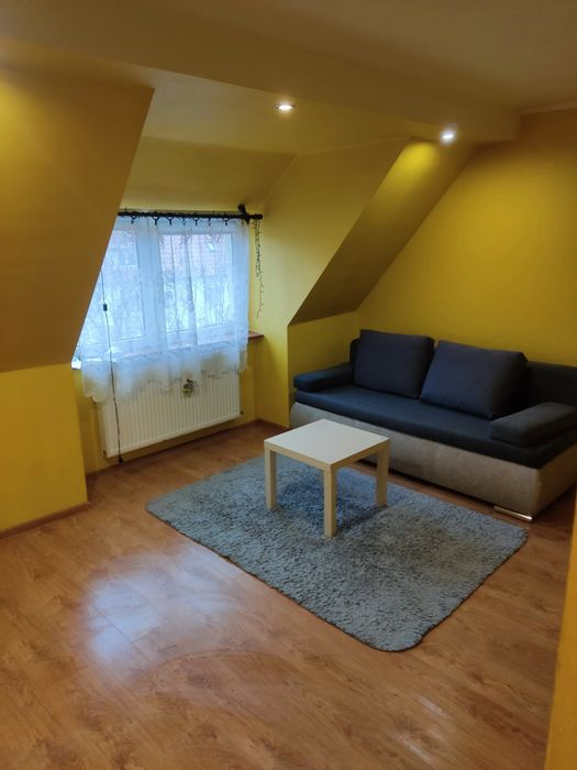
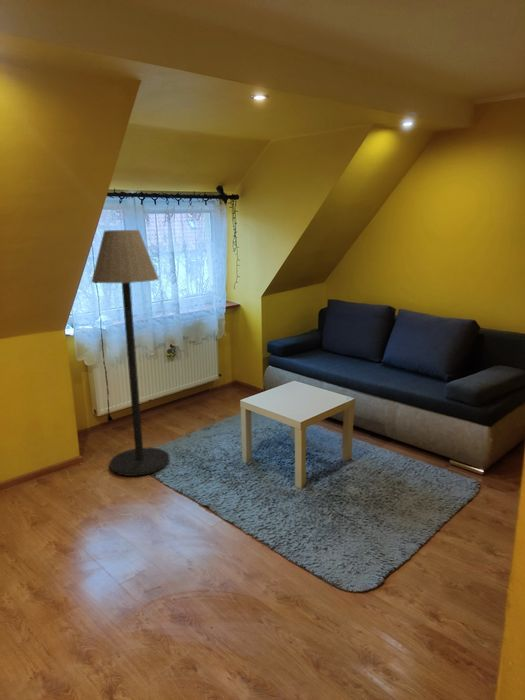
+ floor lamp [90,229,171,477]
